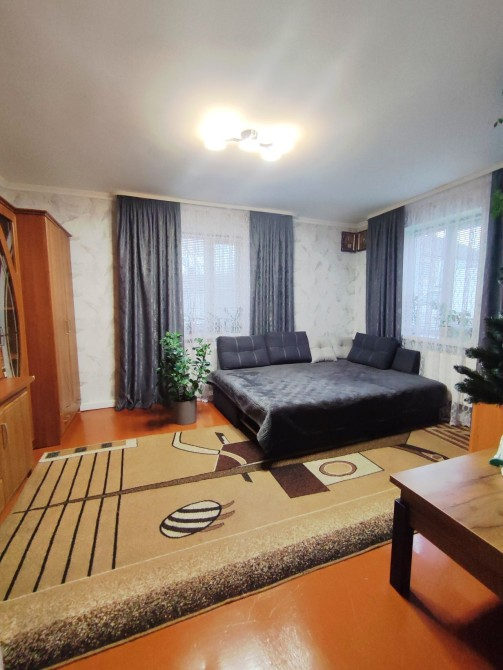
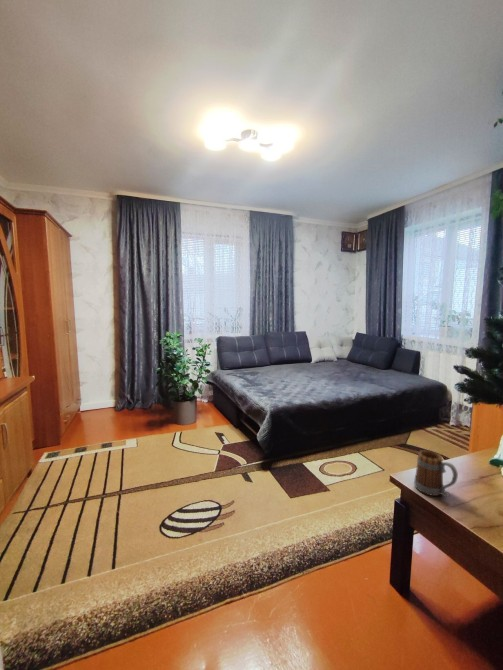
+ mug [413,449,459,498]
